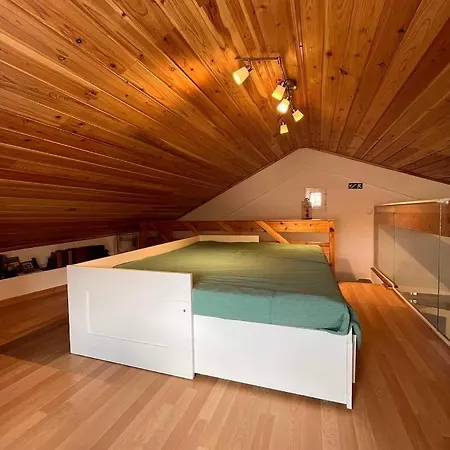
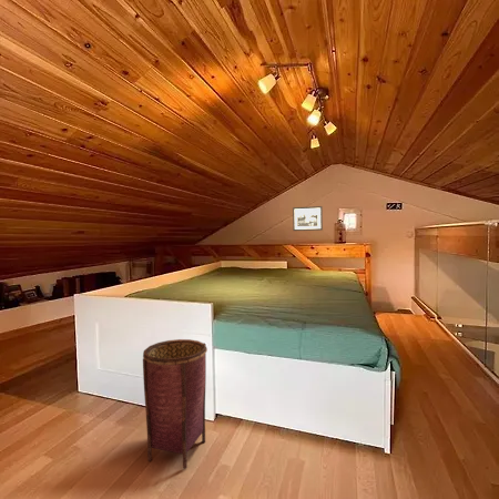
+ picture frame [292,205,324,232]
+ woven basket [142,338,208,470]
